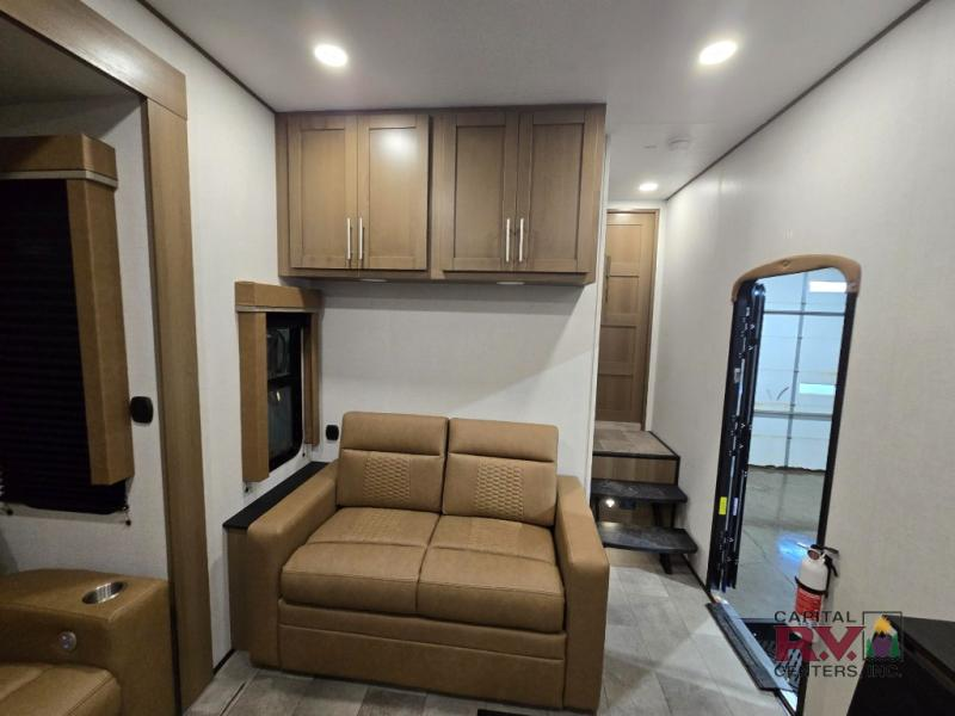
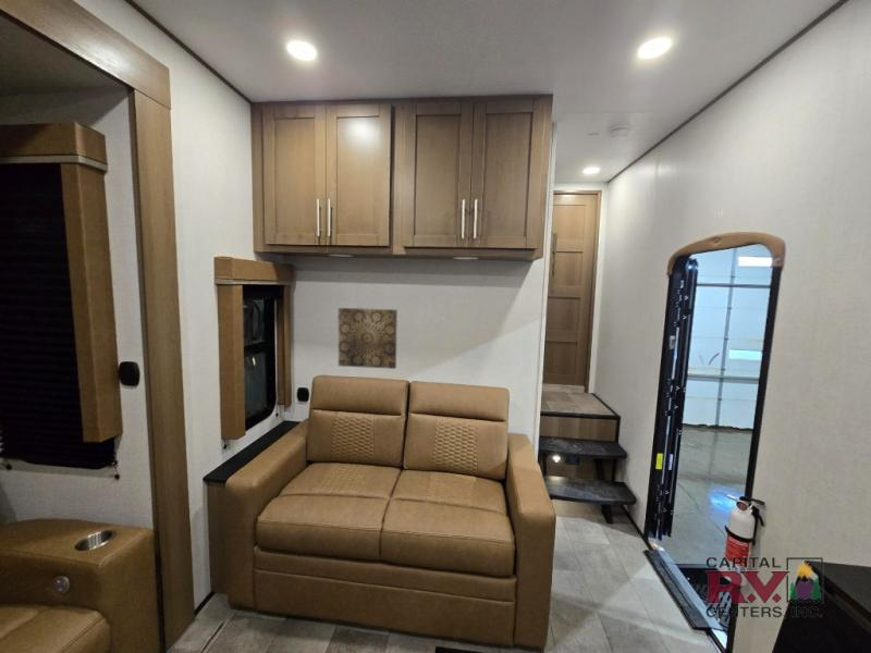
+ wall art [338,307,398,370]
